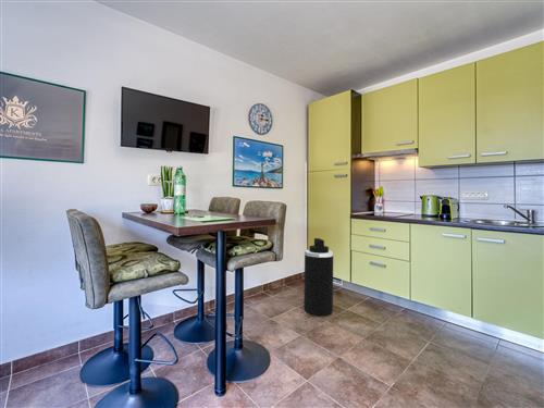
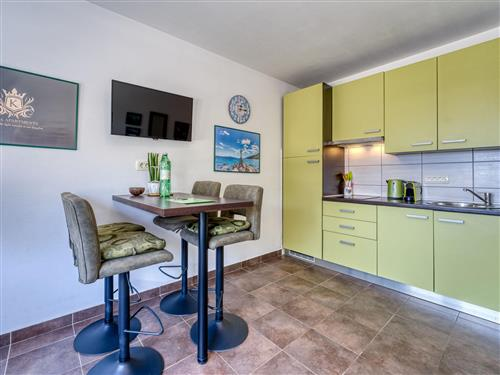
- trash can [304,237,334,318]
